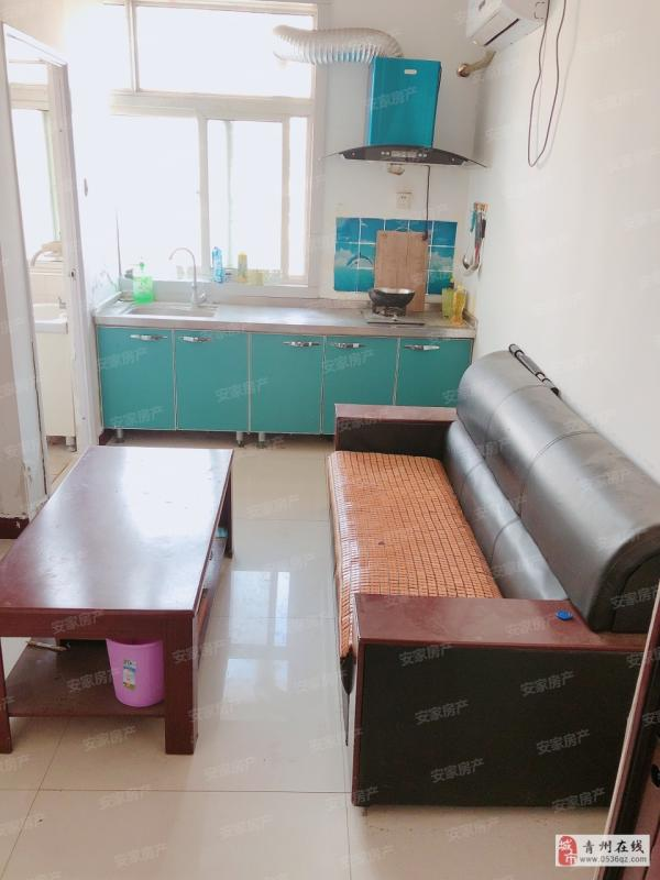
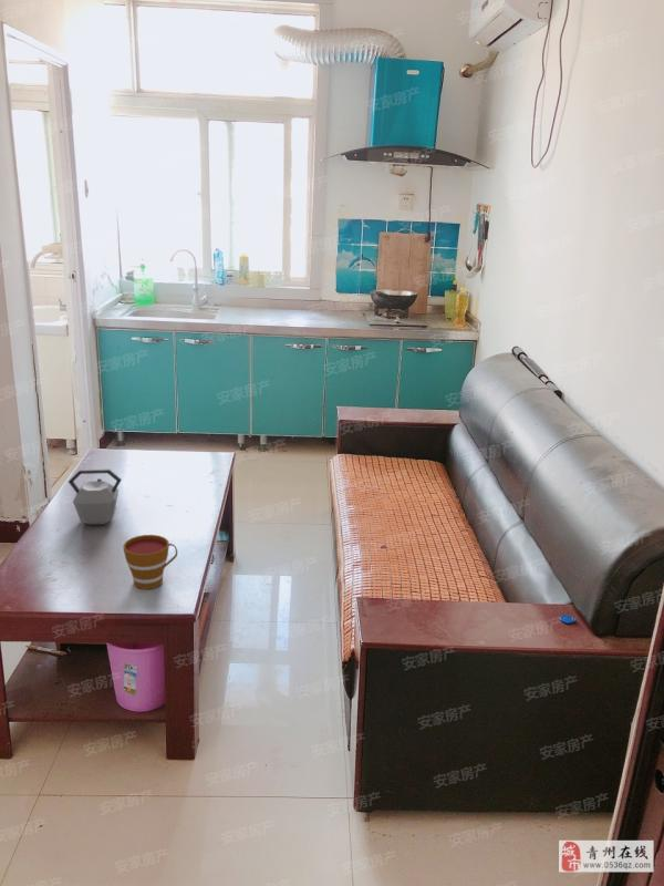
+ kettle [68,468,123,526]
+ cup [122,534,178,590]
